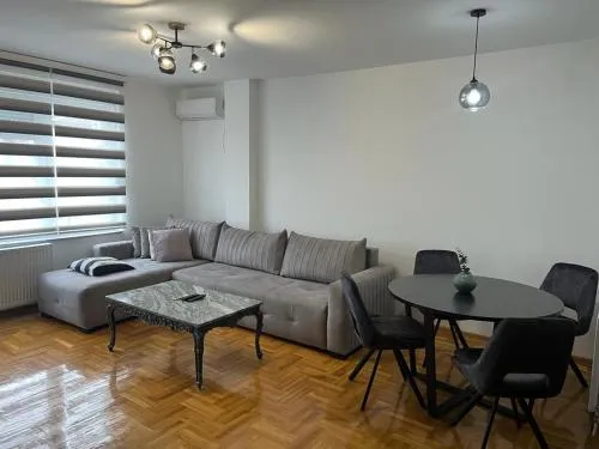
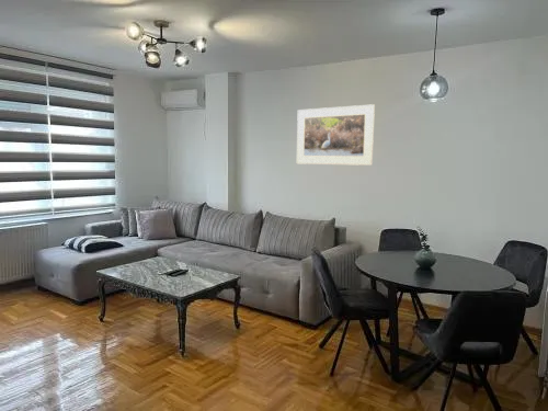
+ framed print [296,103,376,167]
